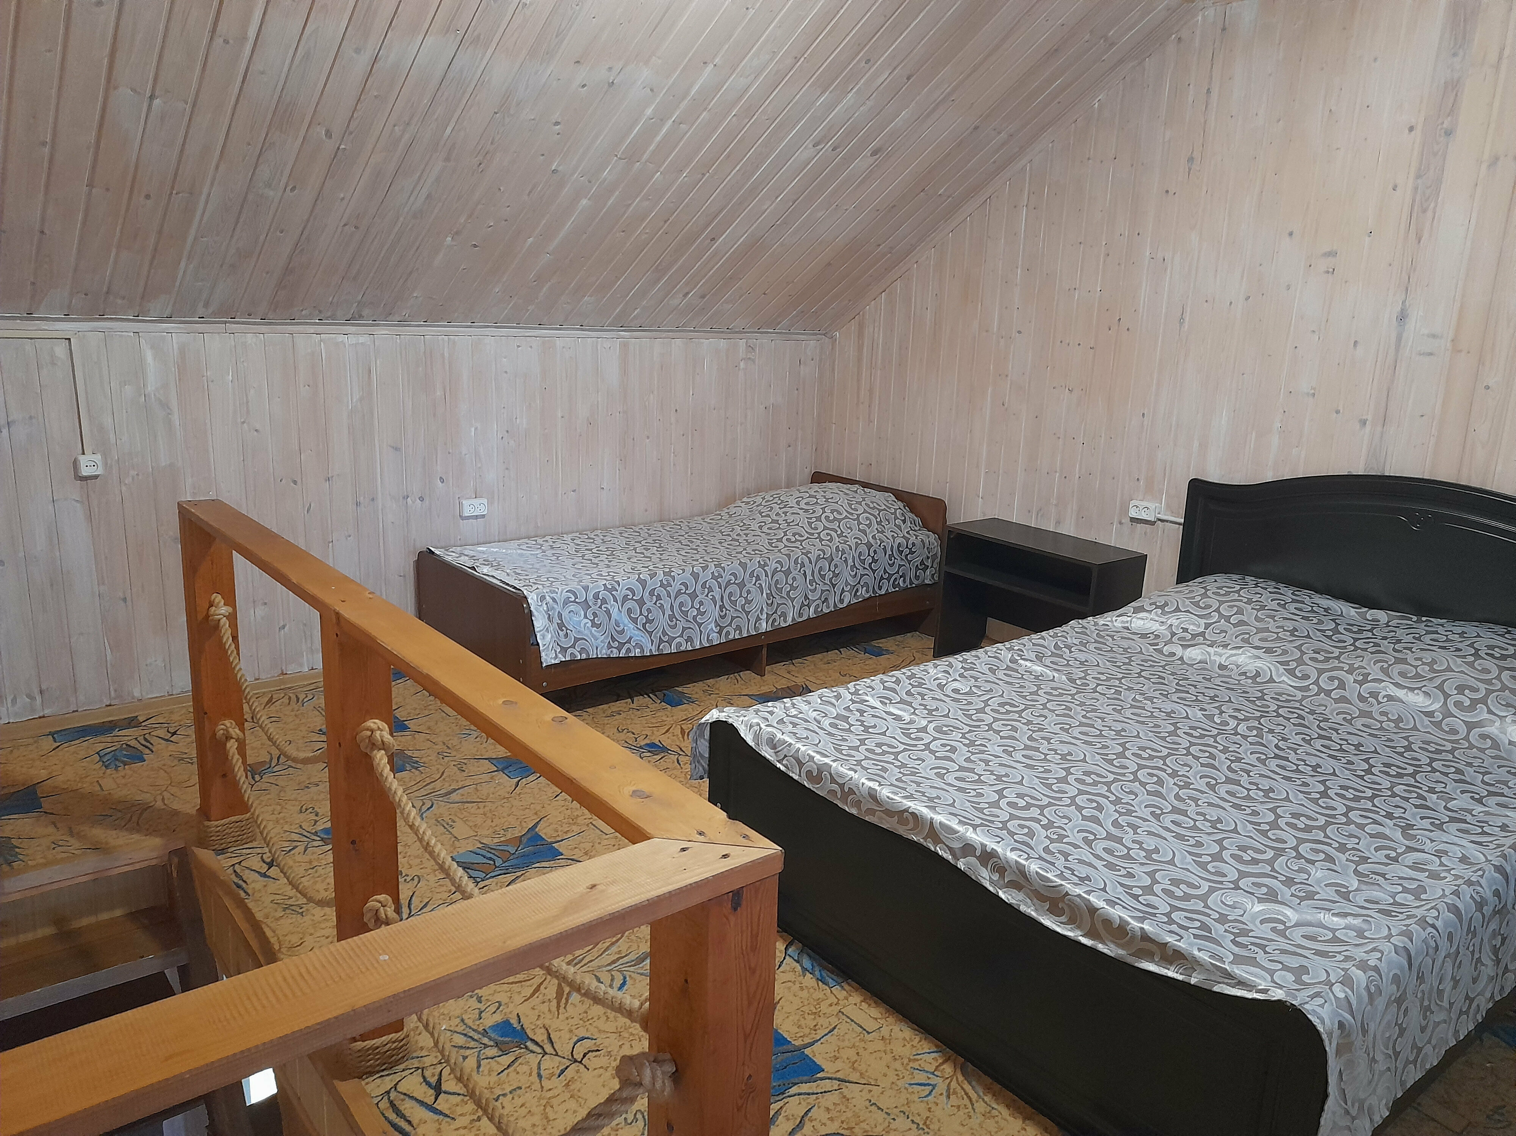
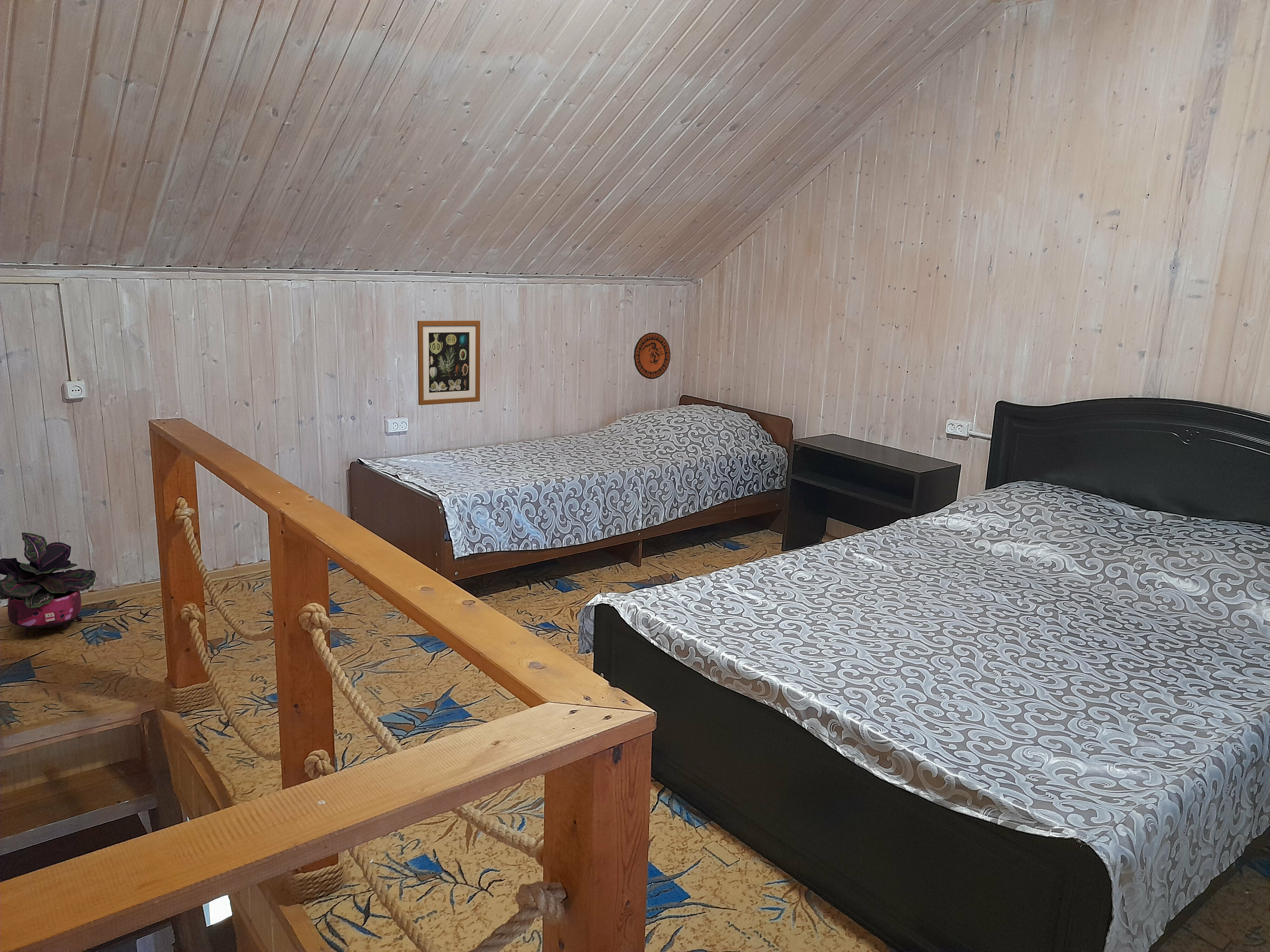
+ decorative plate [633,332,671,379]
+ wall art [417,321,481,406]
+ potted plant [0,532,96,637]
